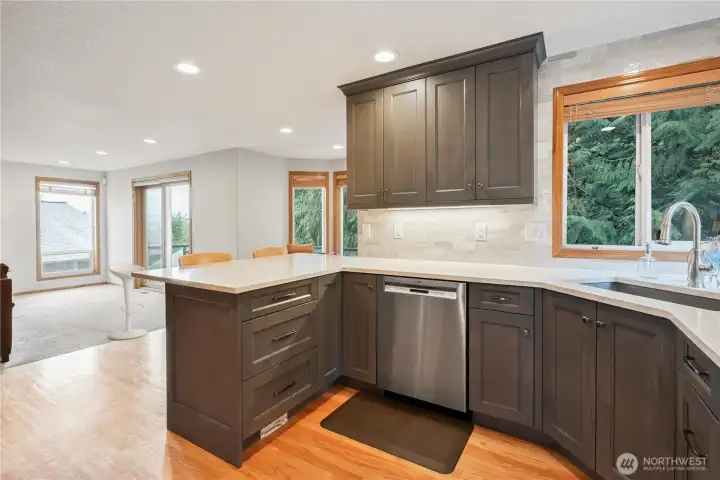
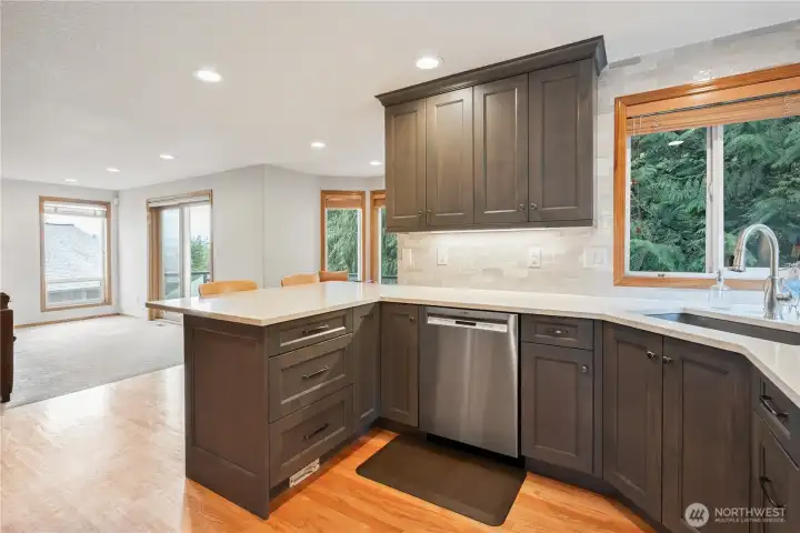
- bar stool [107,263,148,341]
